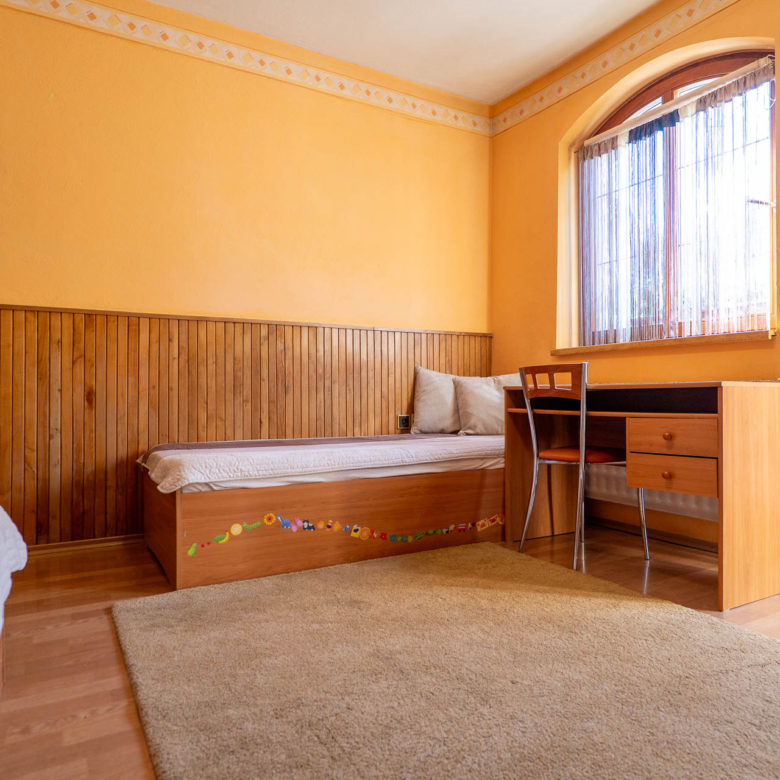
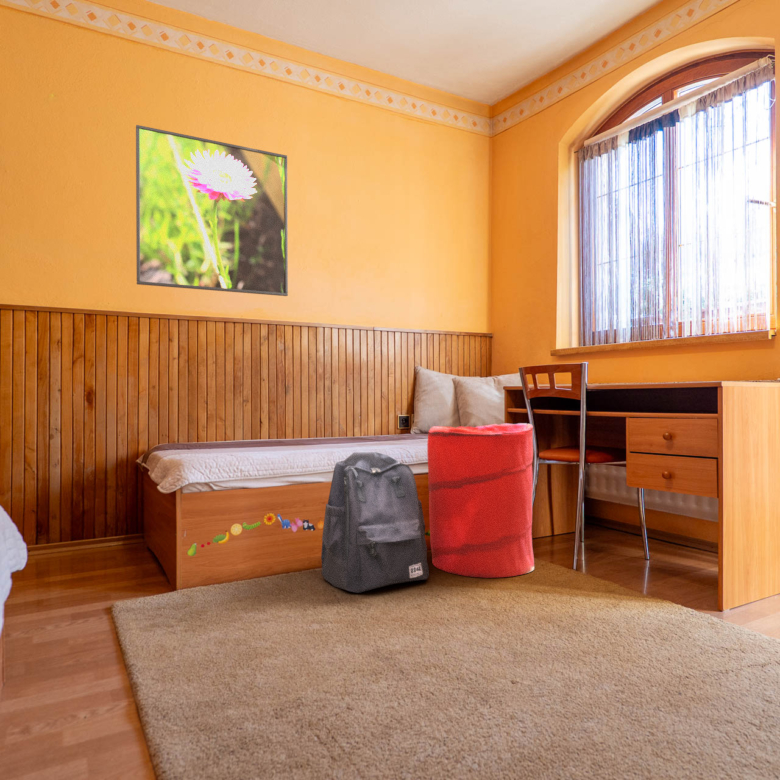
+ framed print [135,124,289,297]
+ backpack [320,451,430,594]
+ laundry hamper [426,422,535,579]
